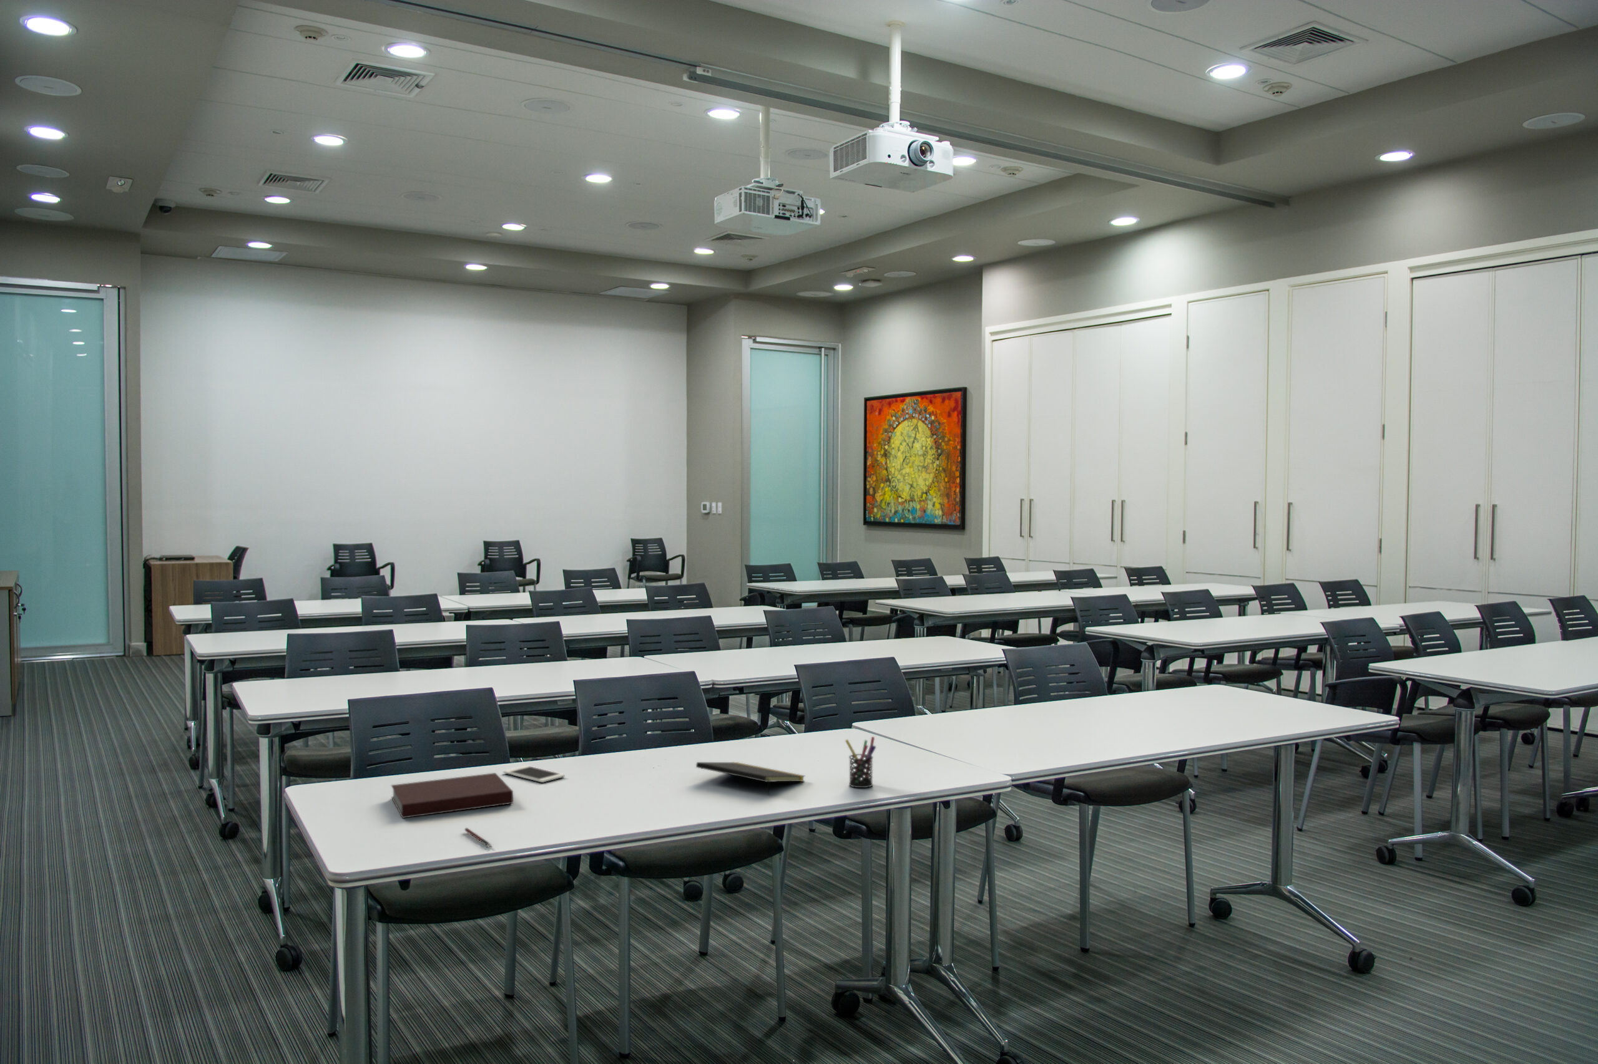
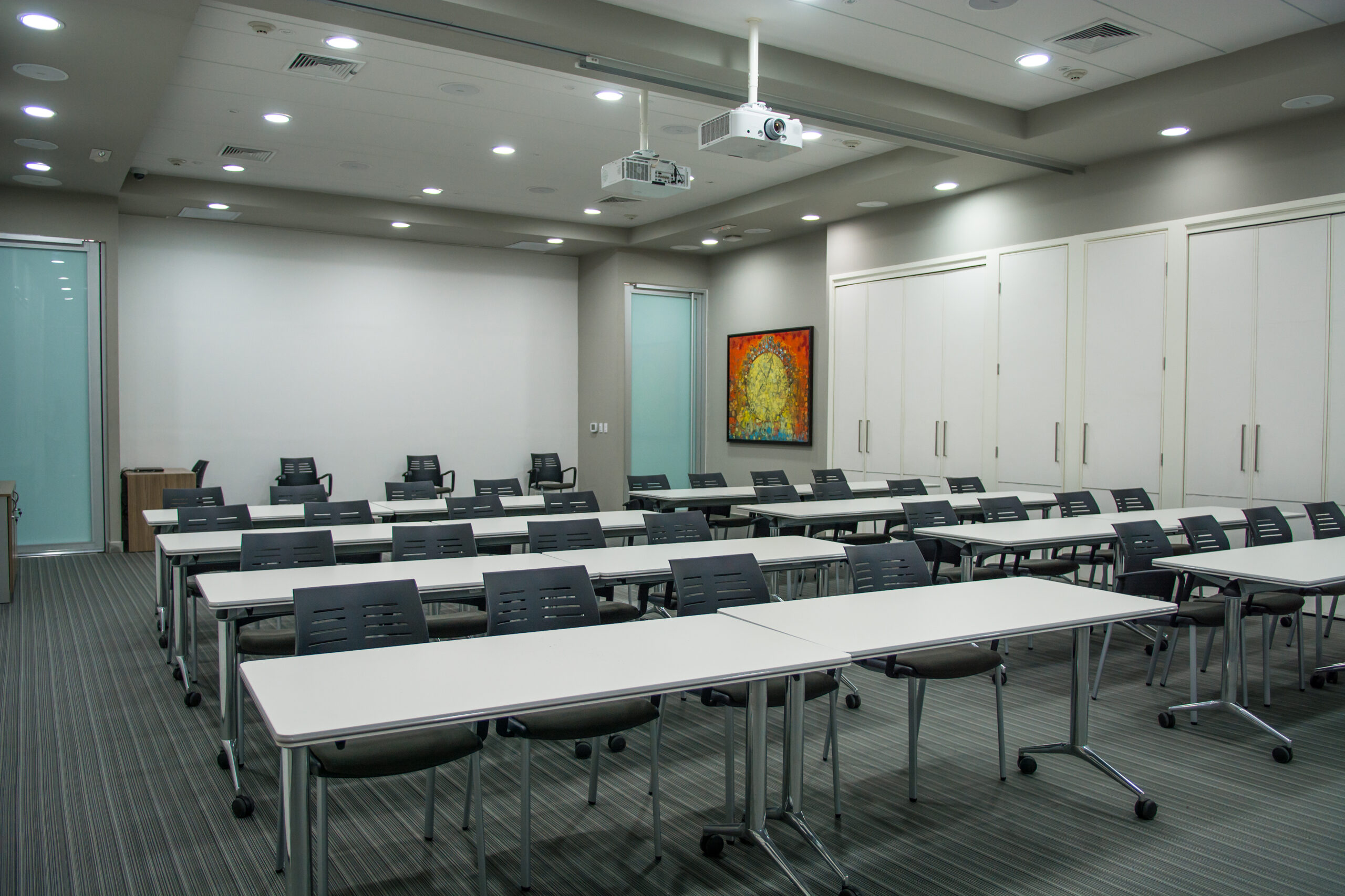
- notebook [391,772,513,819]
- pen [463,826,493,848]
- pen holder [845,736,877,788]
- notepad [695,761,806,796]
- cell phone [503,765,566,784]
